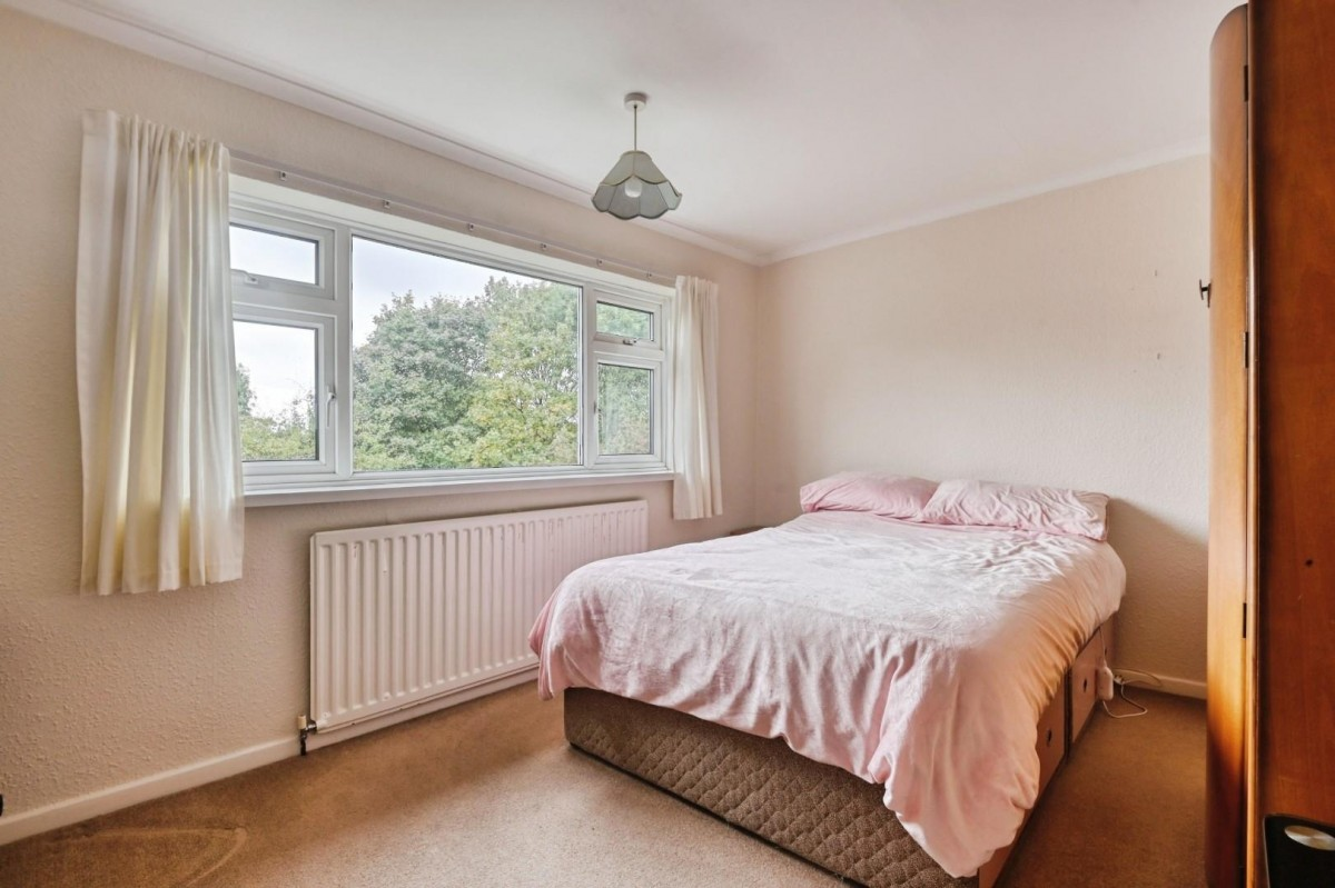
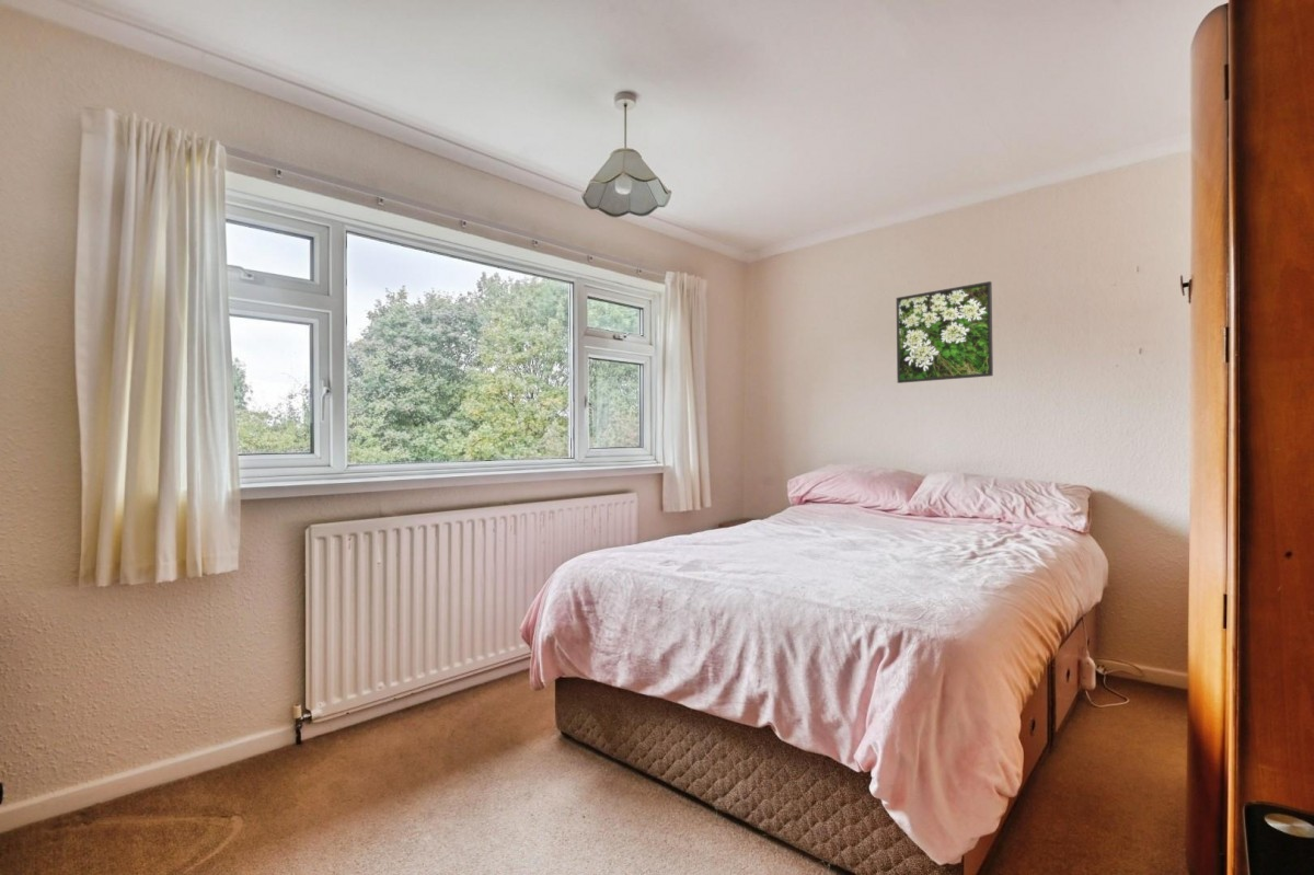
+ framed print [896,280,994,384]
